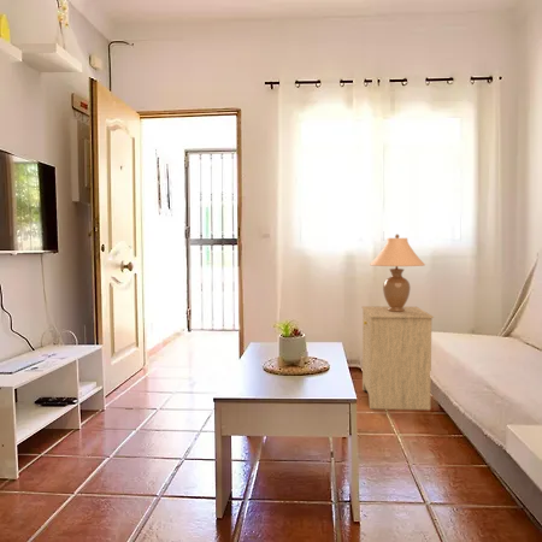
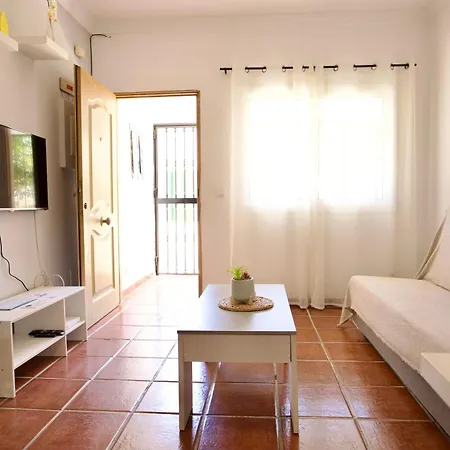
- side table [361,305,435,411]
- table lamp [369,232,426,312]
